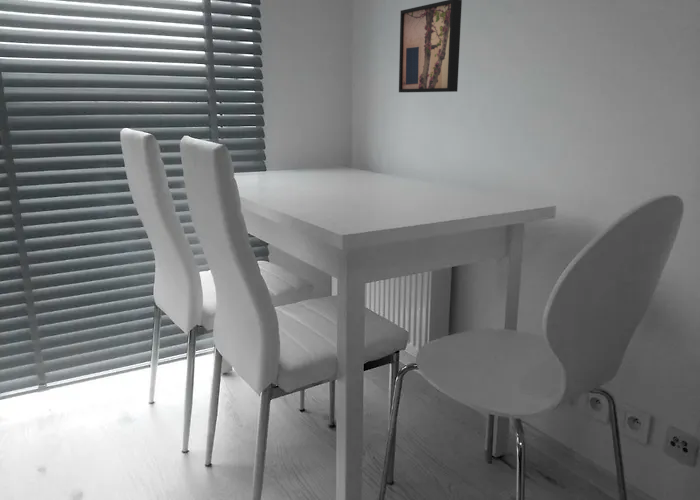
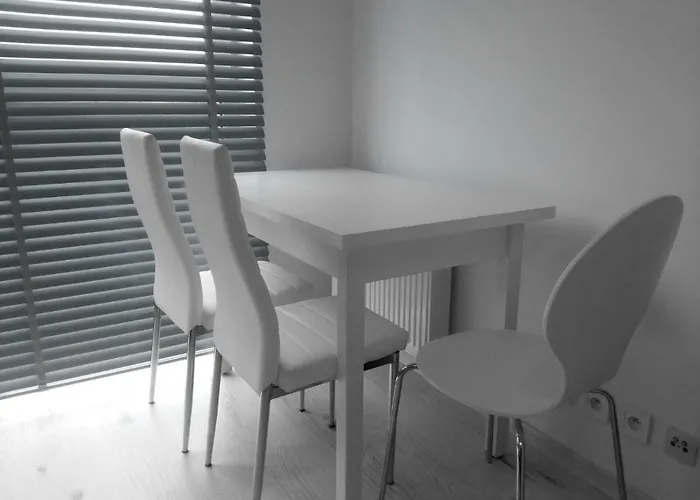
- wall art [398,0,463,93]
